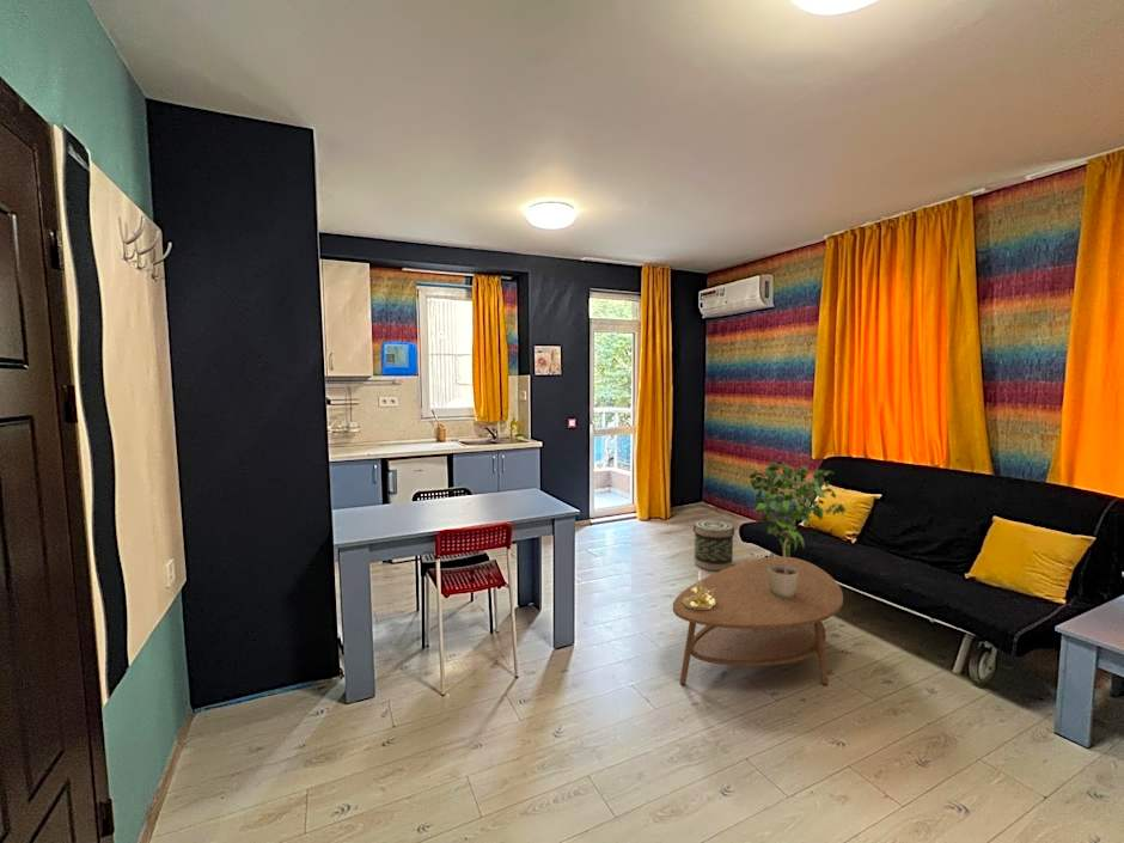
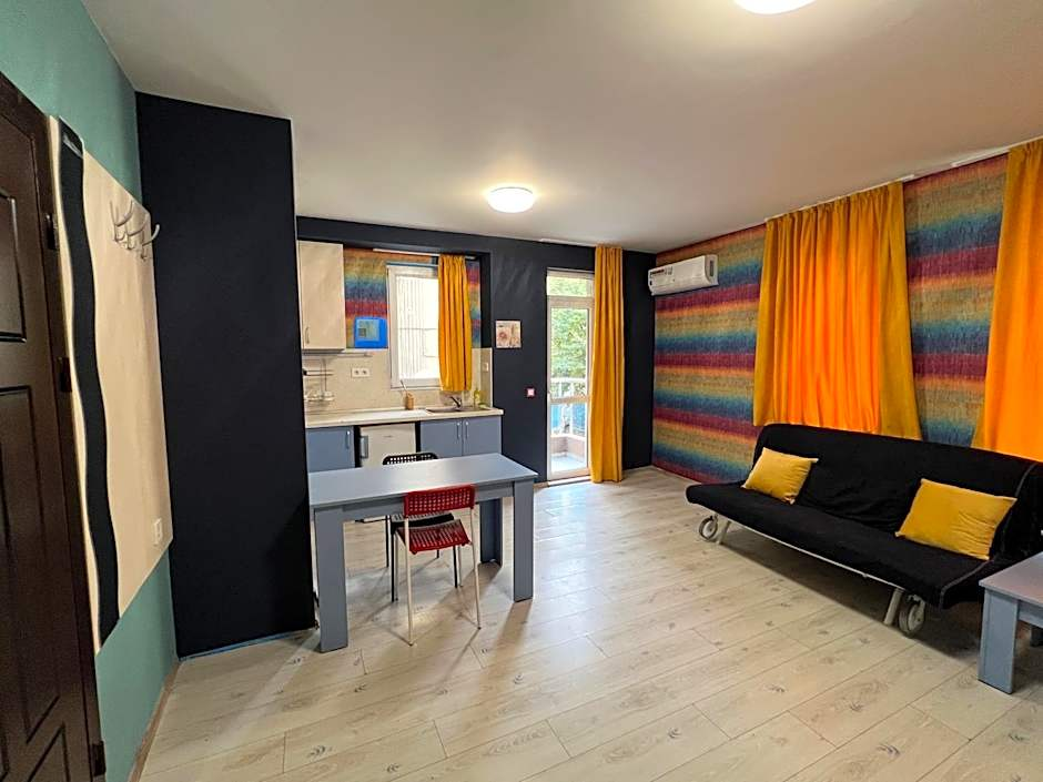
- potted plant [749,460,847,598]
- basket [692,518,735,572]
- coffee table [672,556,844,686]
- candle holder [683,572,715,610]
